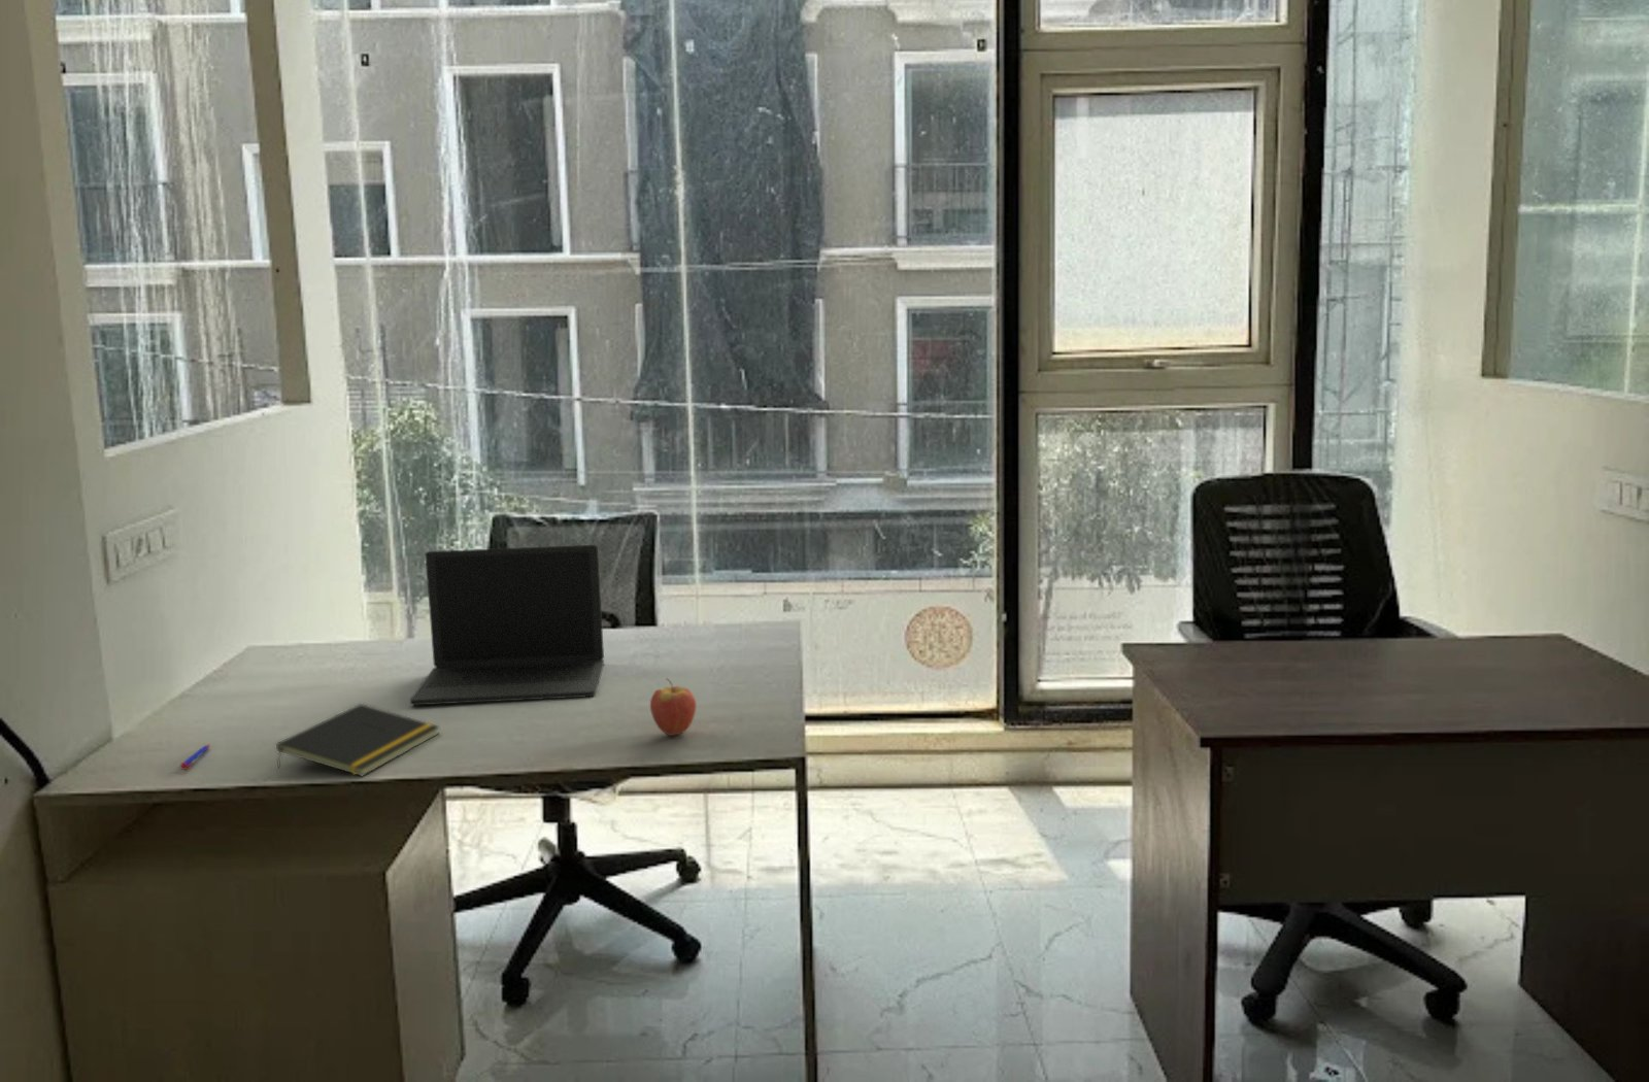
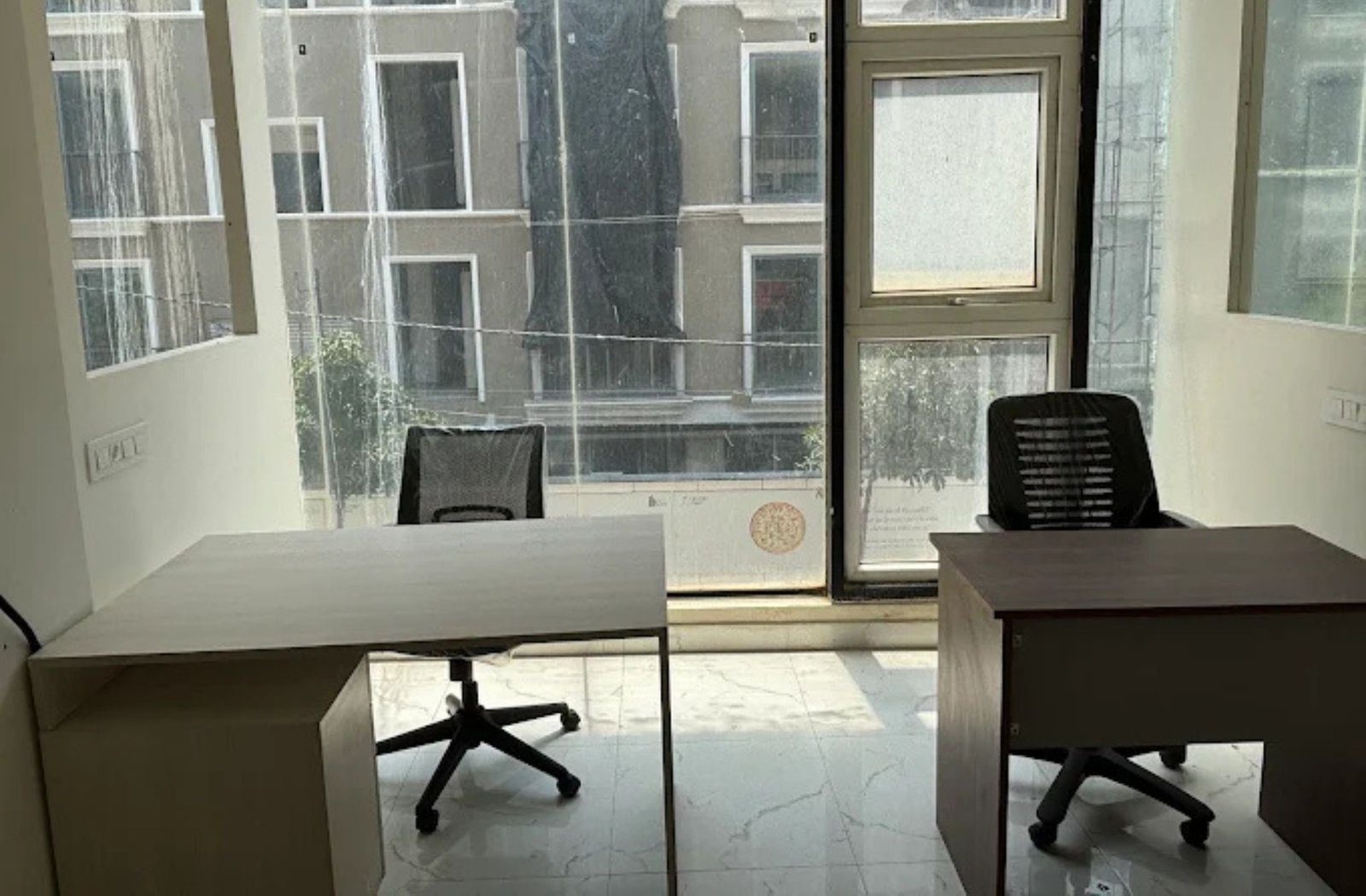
- laptop [409,545,605,706]
- pen [180,743,211,770]
- fruit [649,677,697,737]
- notepad [275,703,441,776]
